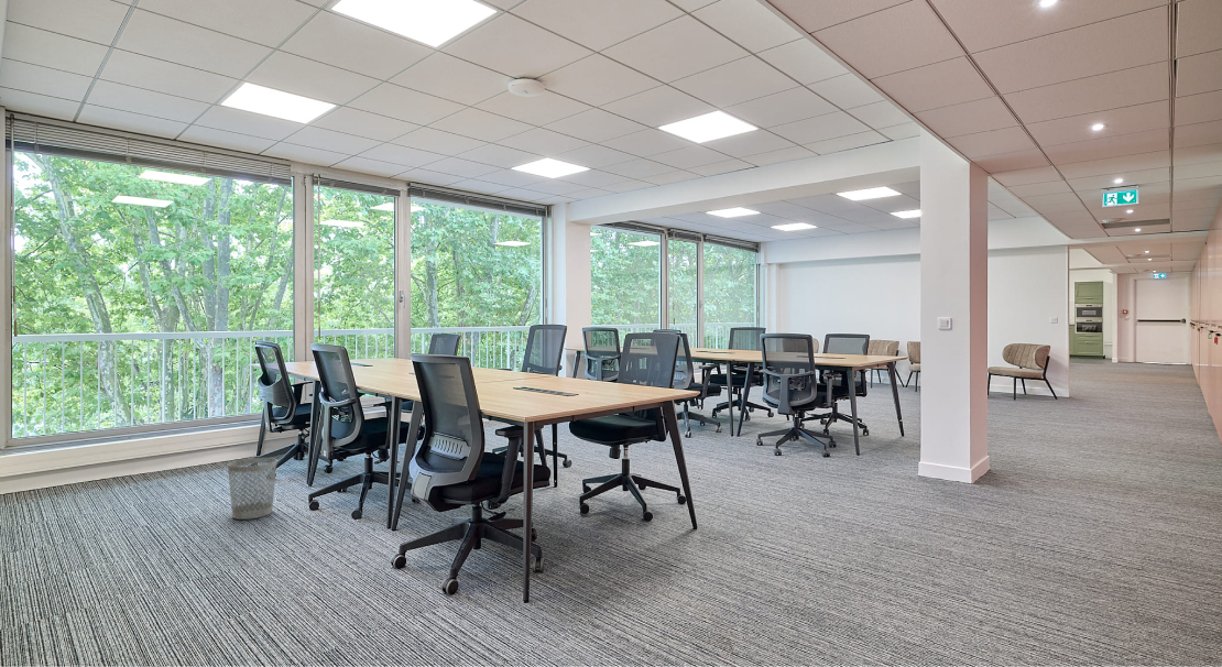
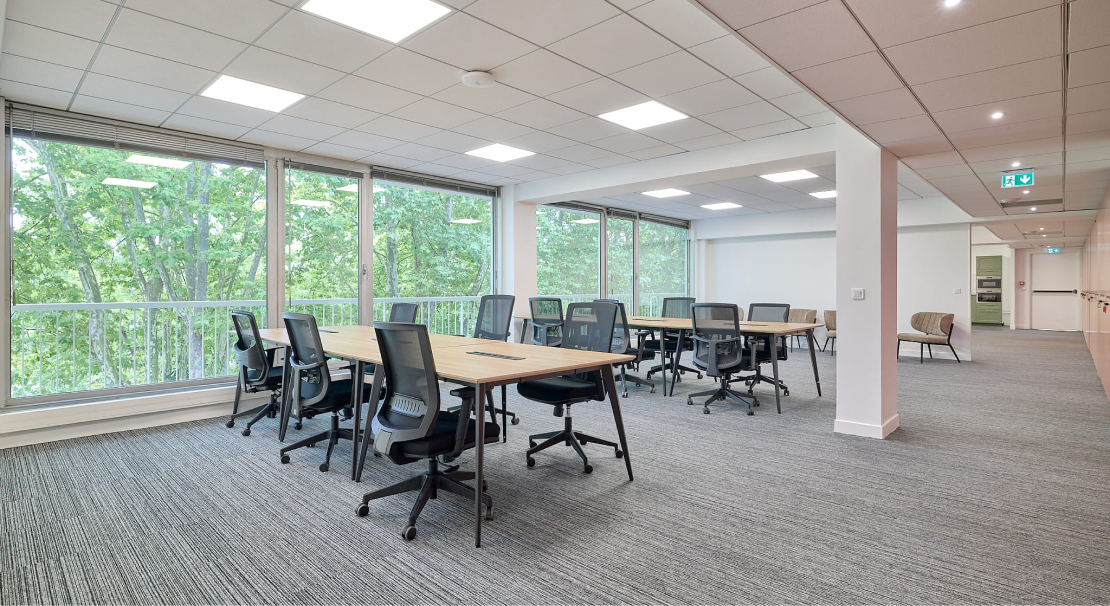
- wastebasket [227,457,277,521]
